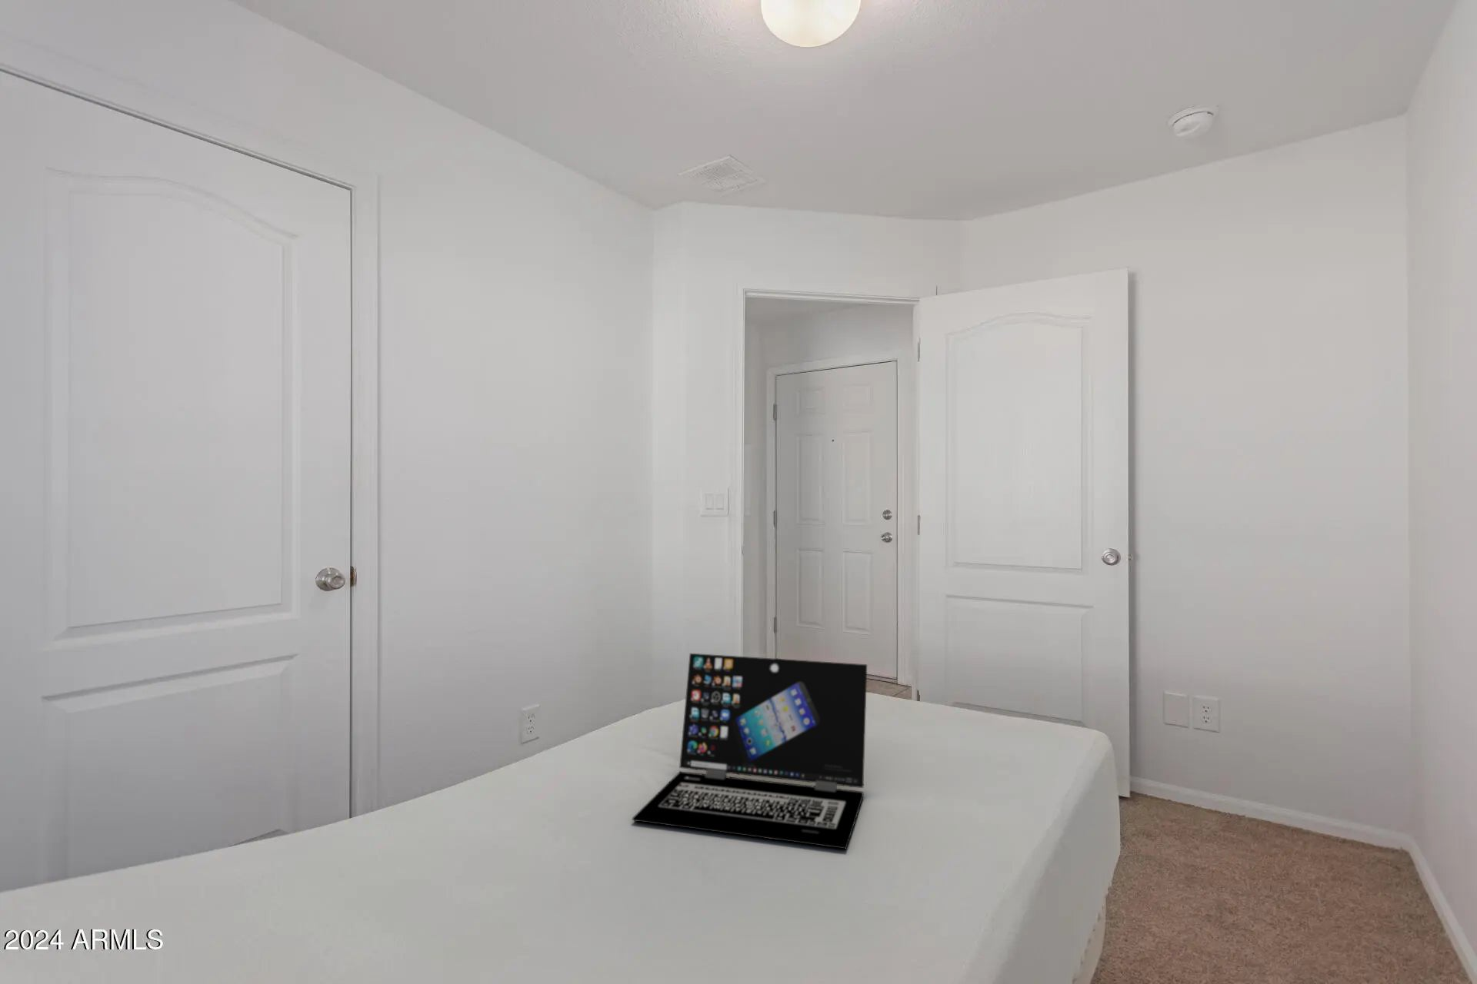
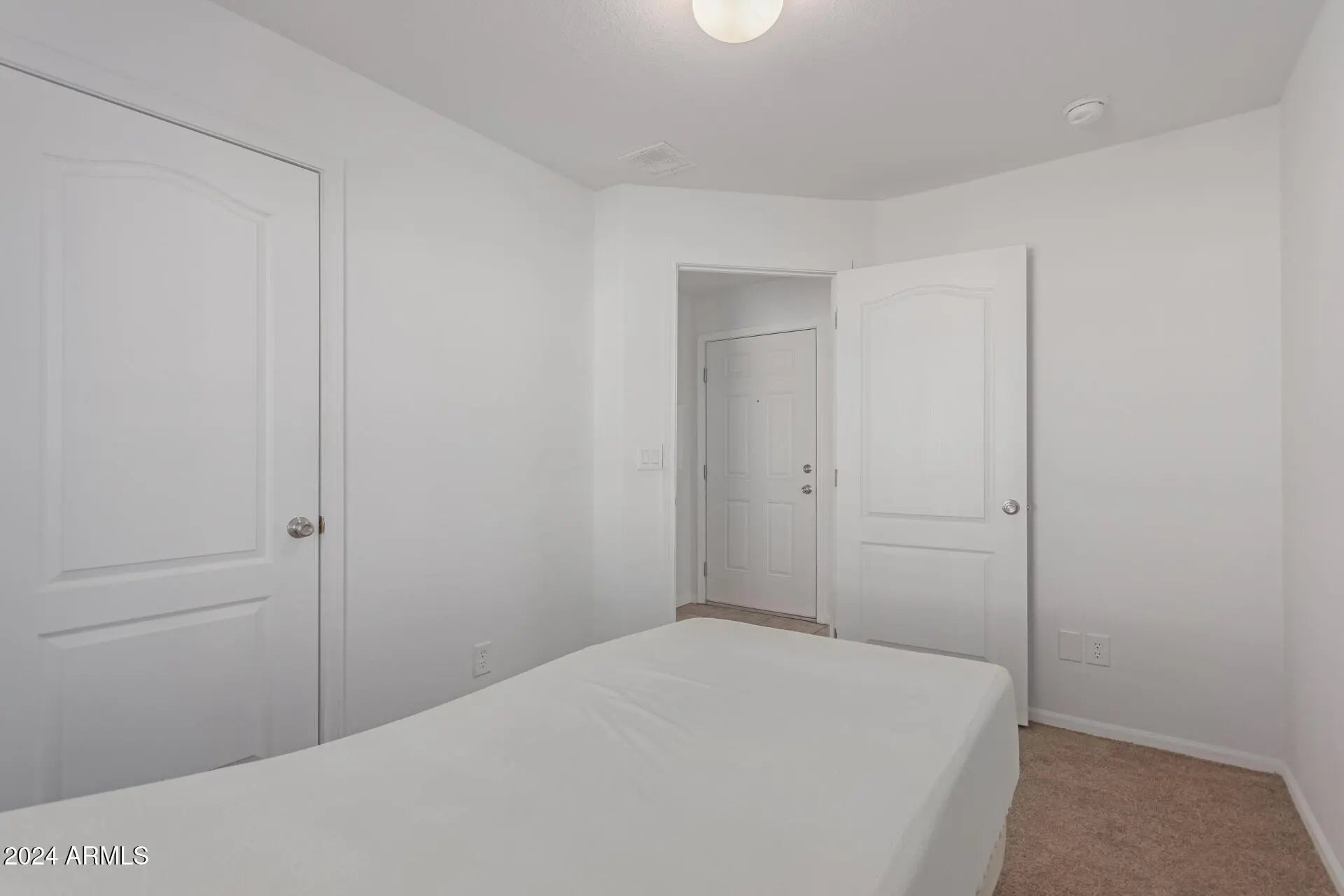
- laptop [632,652,868,850]
